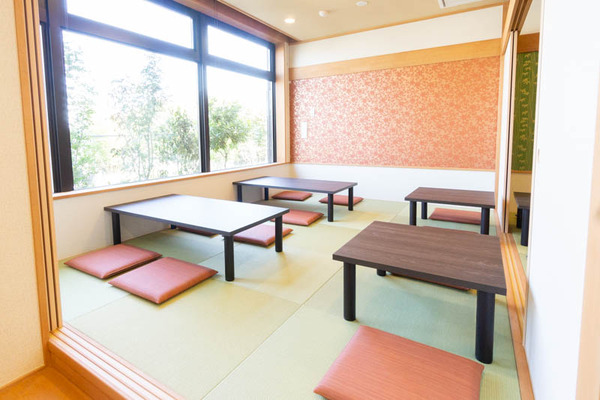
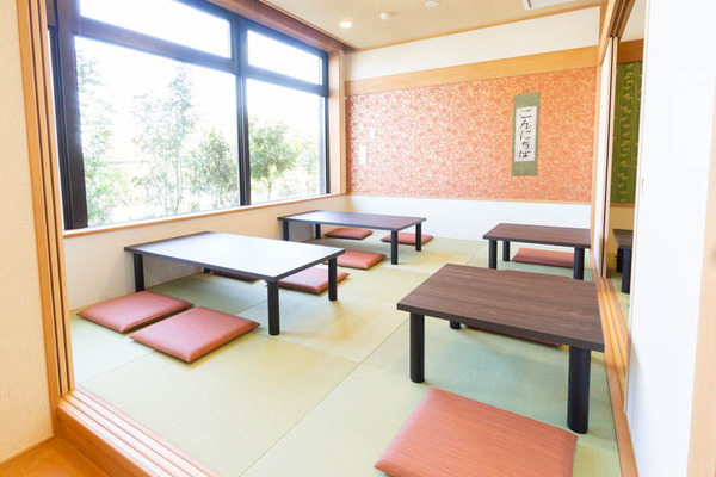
+ wall scroll [510,89,542,178]
